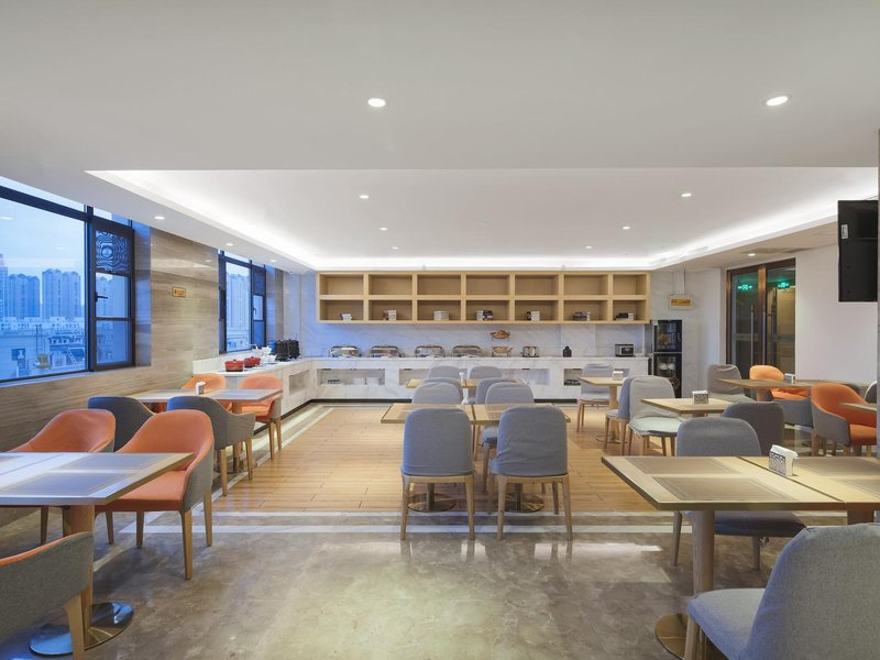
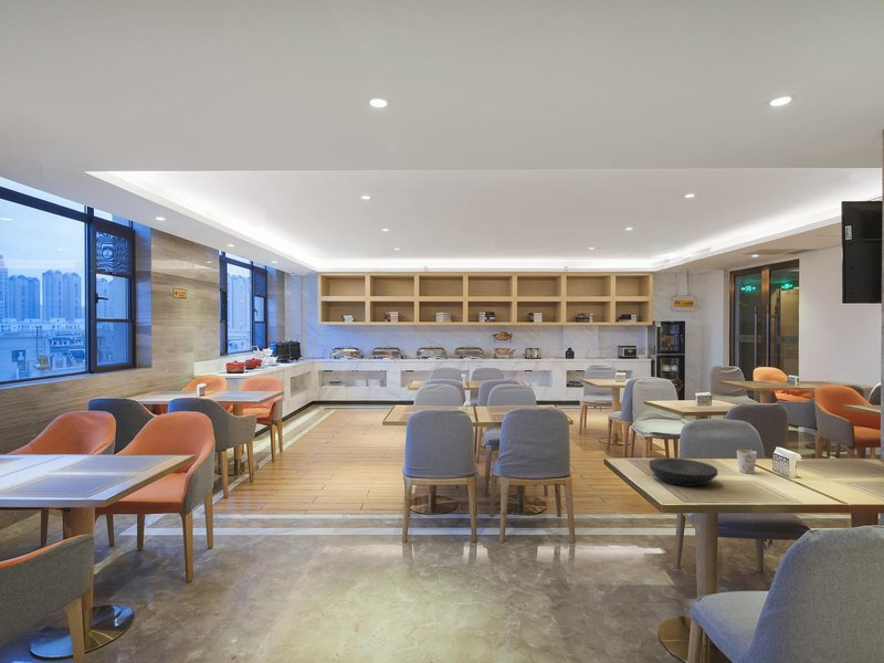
+ mug [736,449,758,475]
+ plate [649,456,719,487]
